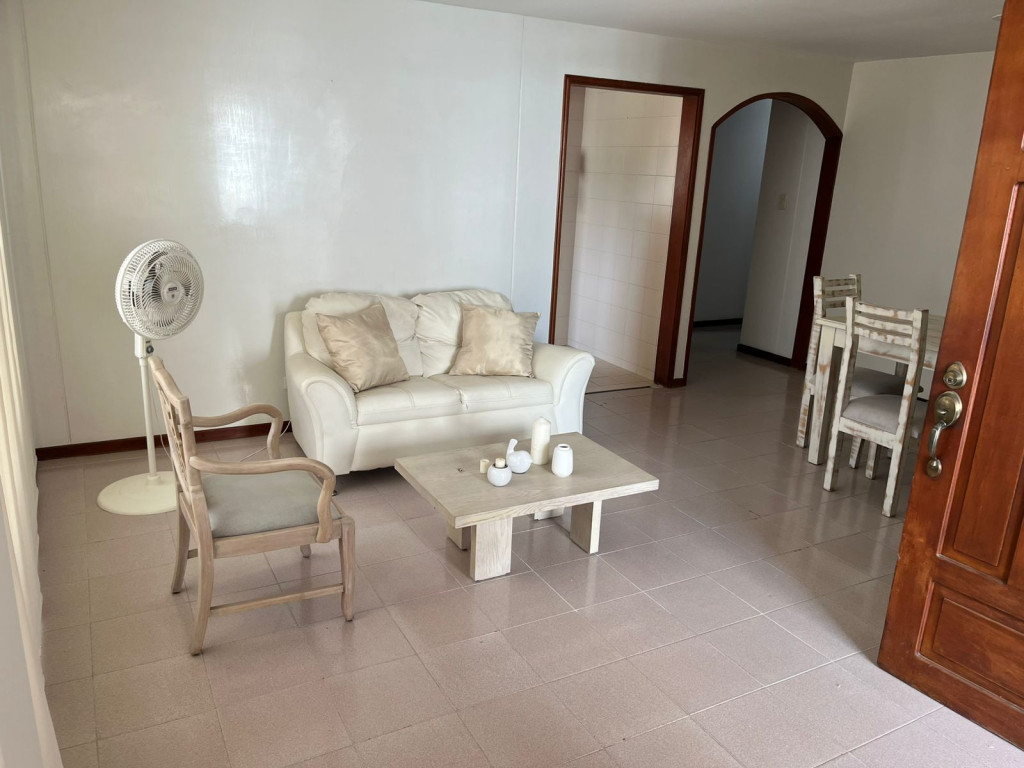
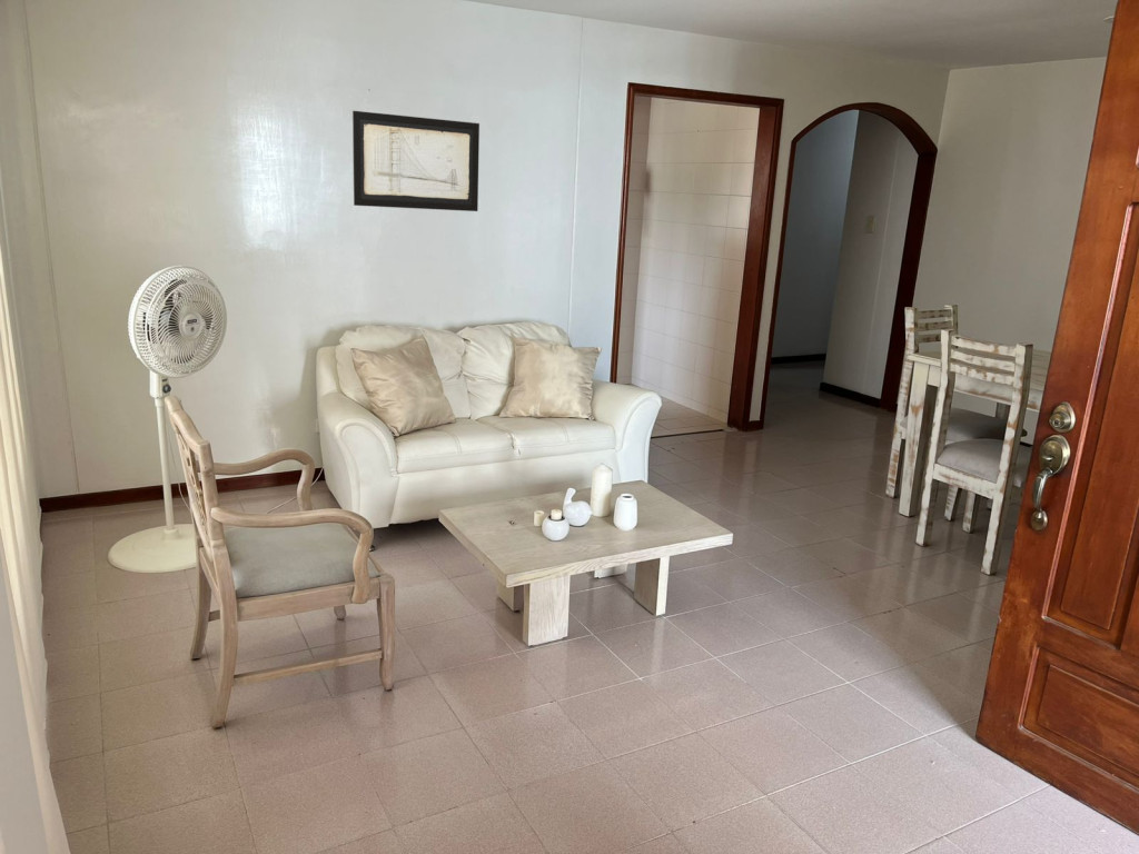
+ wall art [351,110,481,212]
